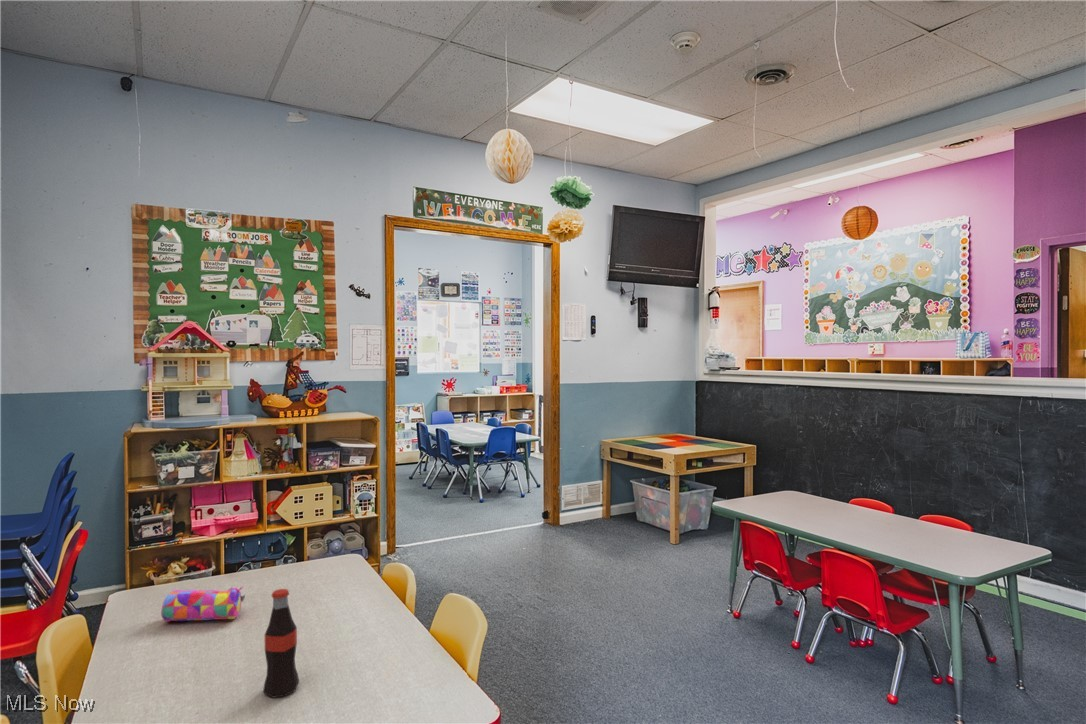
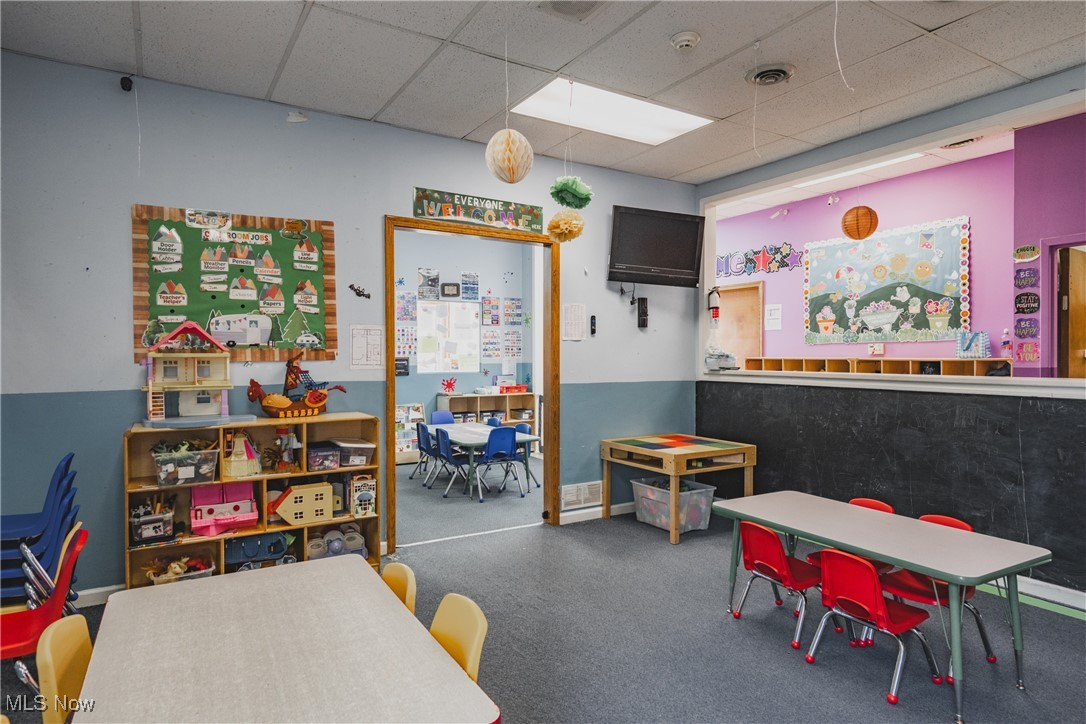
- bottle [262,588,300,699]
- pencil case [160,585,246,623]
